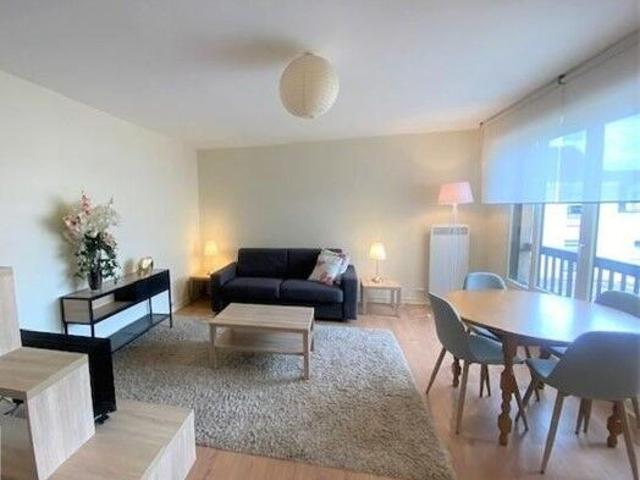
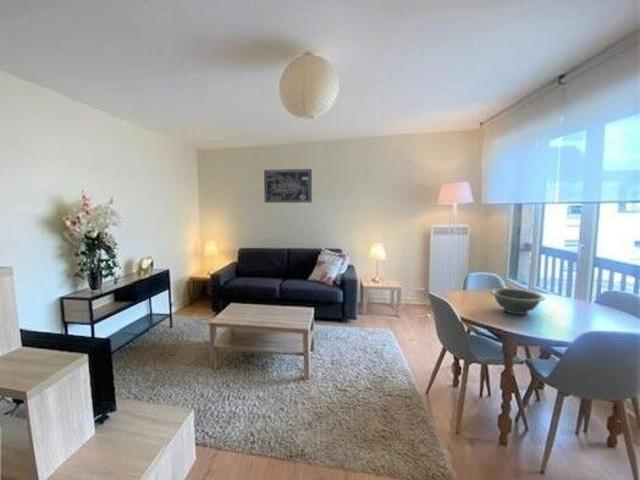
+ decorative bowl [489,287,546,316]
+ wall art [263,168,313,204]
